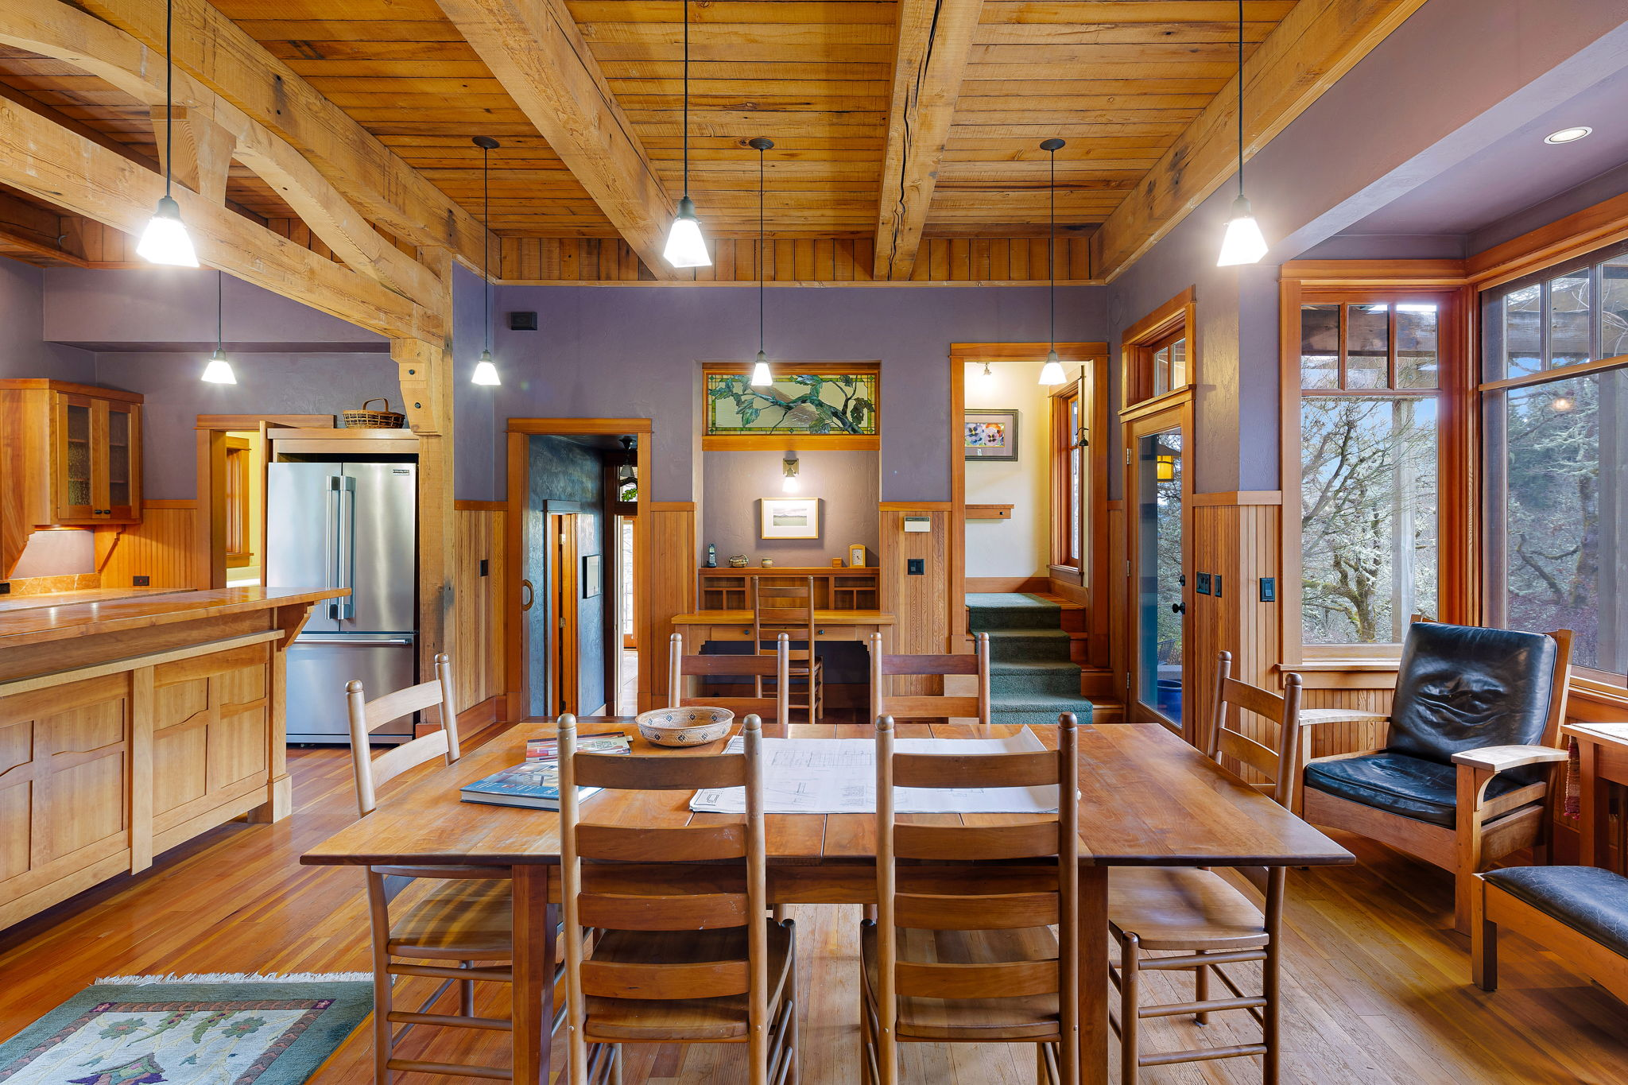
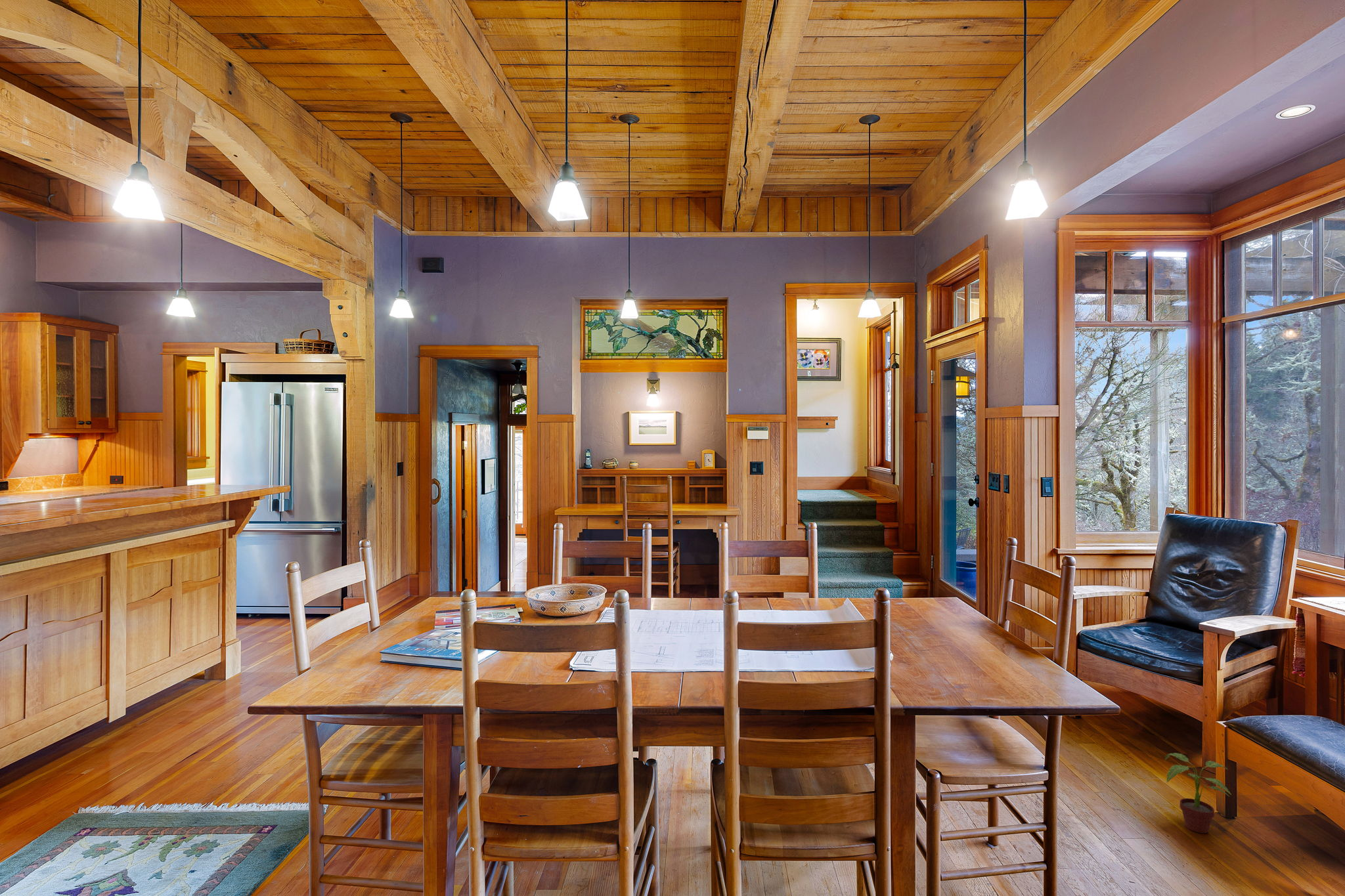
+ potted plant [1164,752,1232,834]
